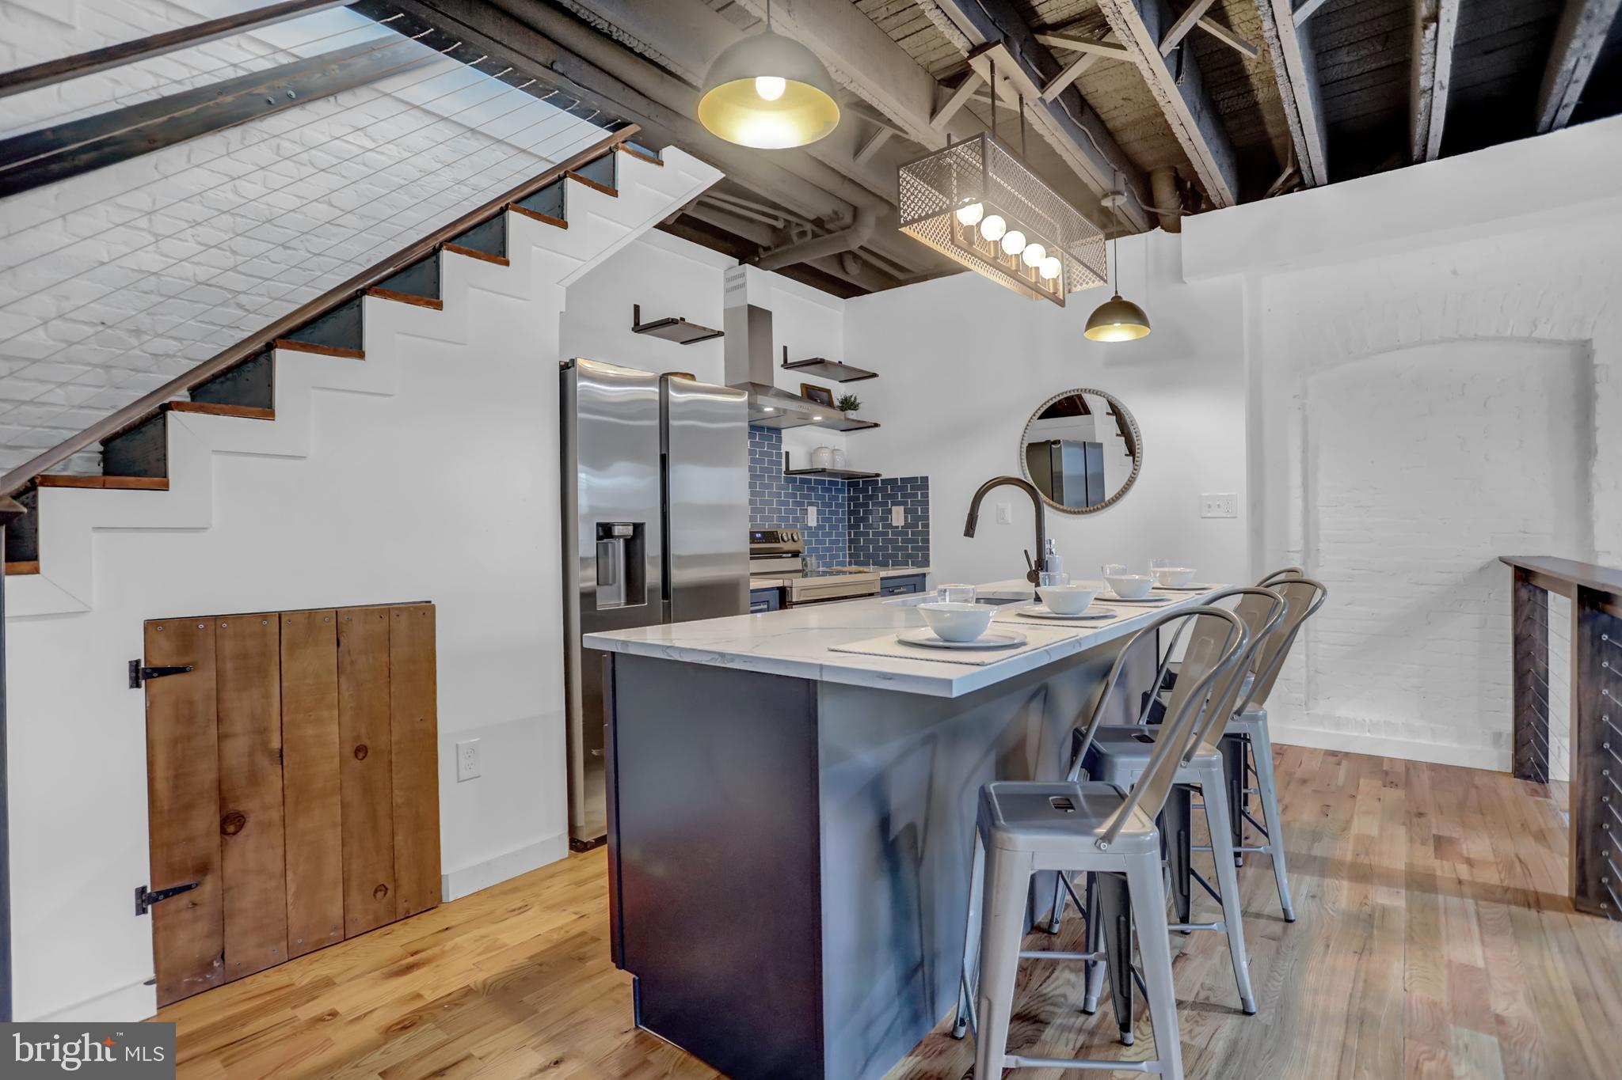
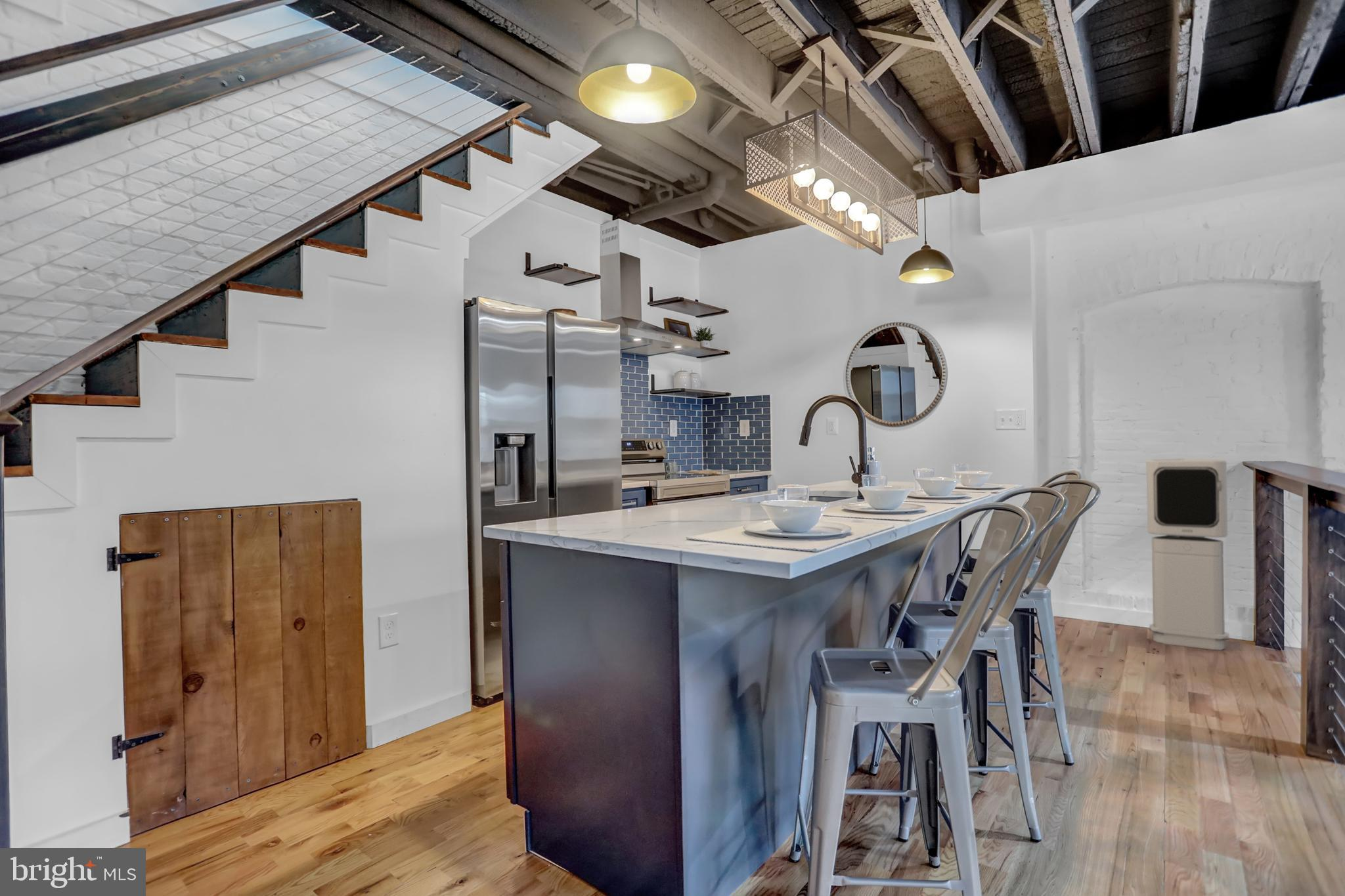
+ air purifier [1145,458,1230,651]
